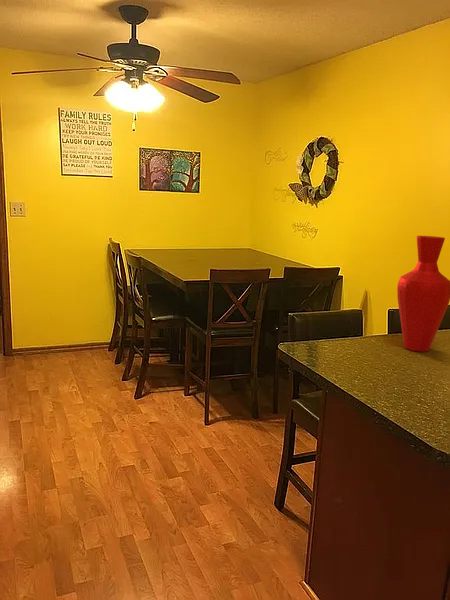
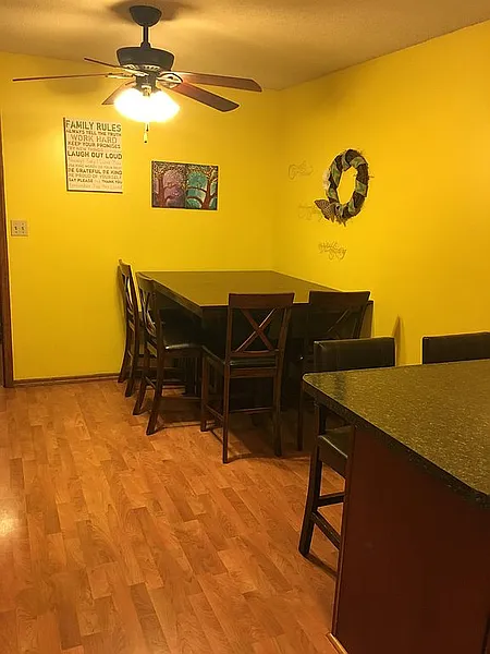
- vase [396,235,450,353]
